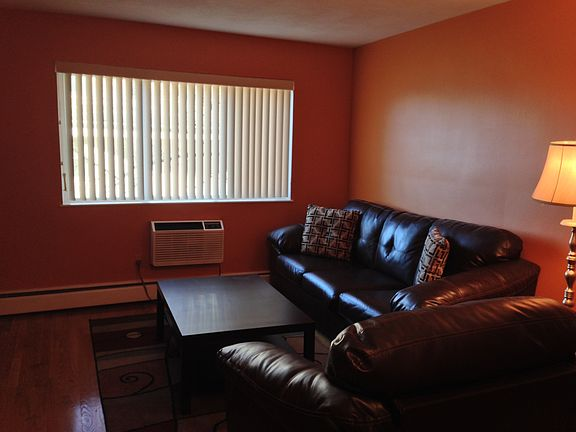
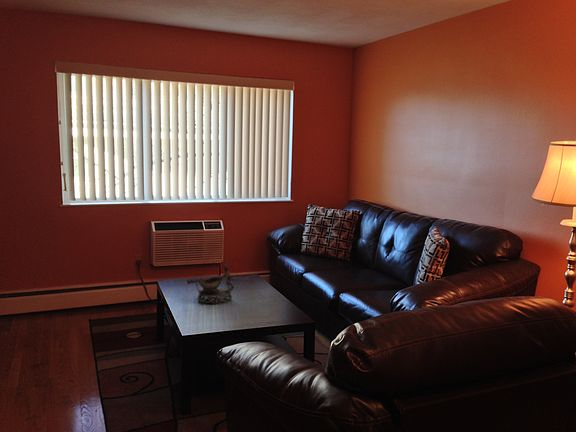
+ decorative bowl [186,263,235,305]
